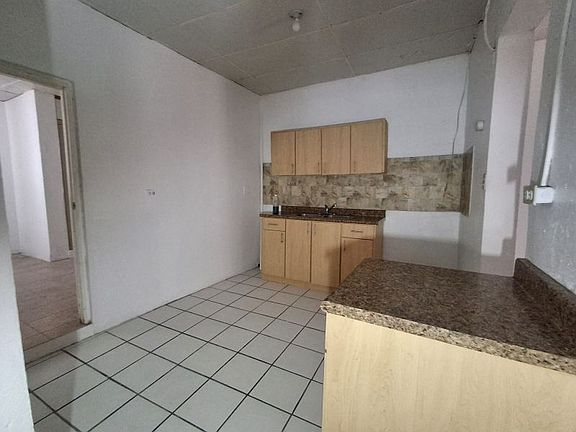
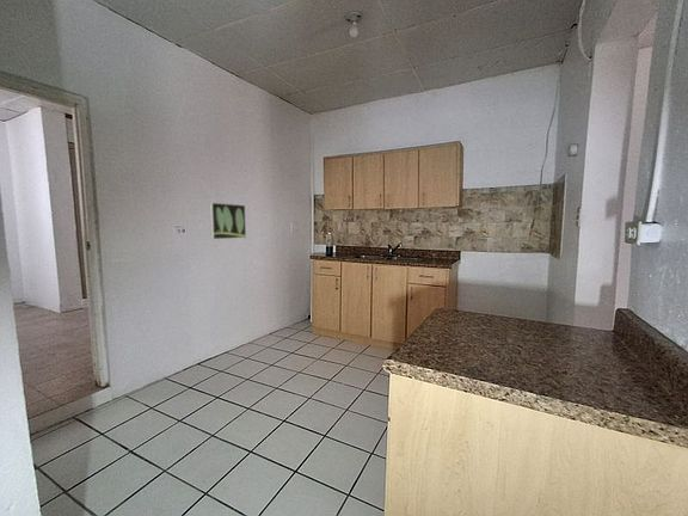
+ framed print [209,202,247,240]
